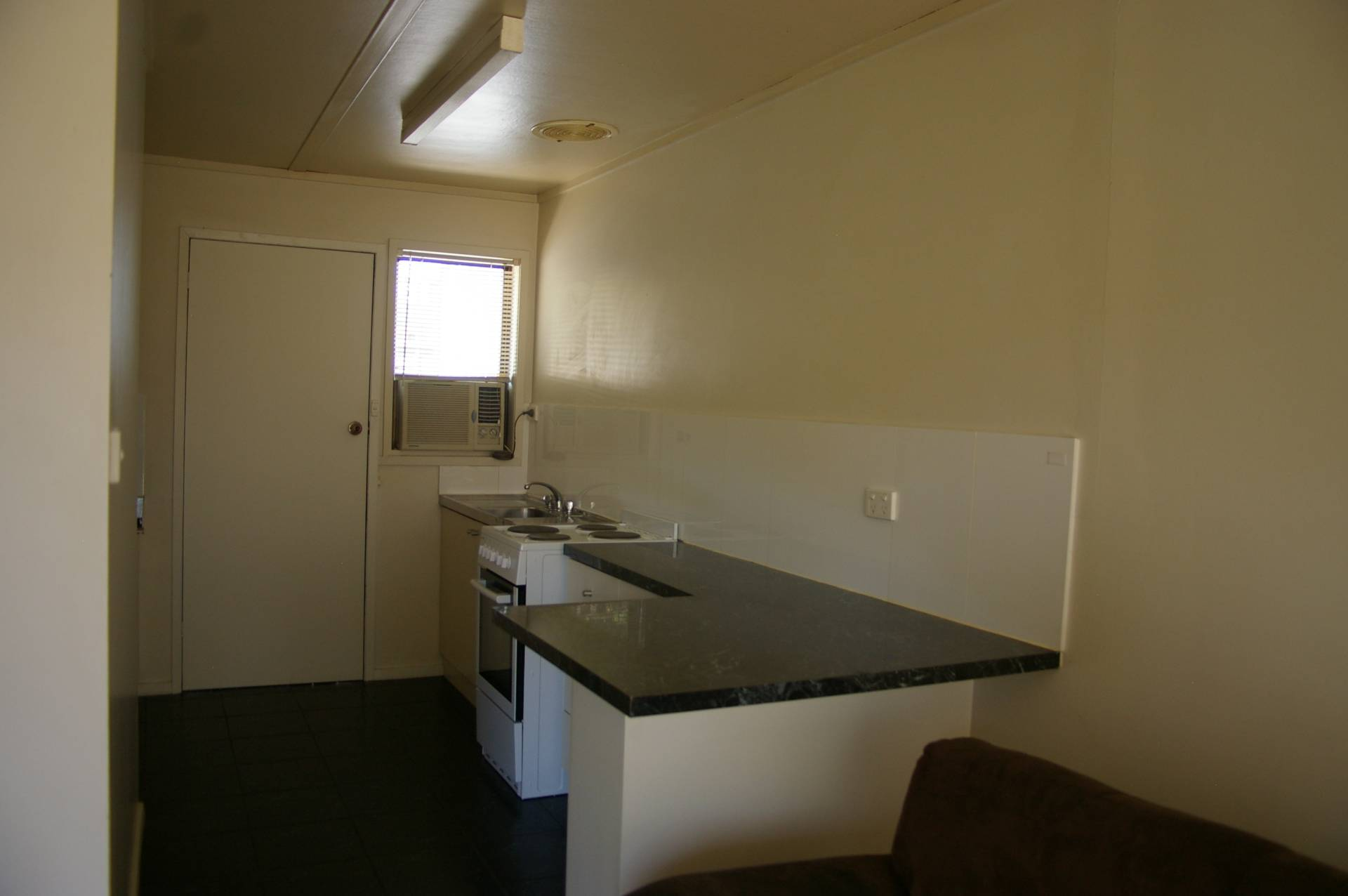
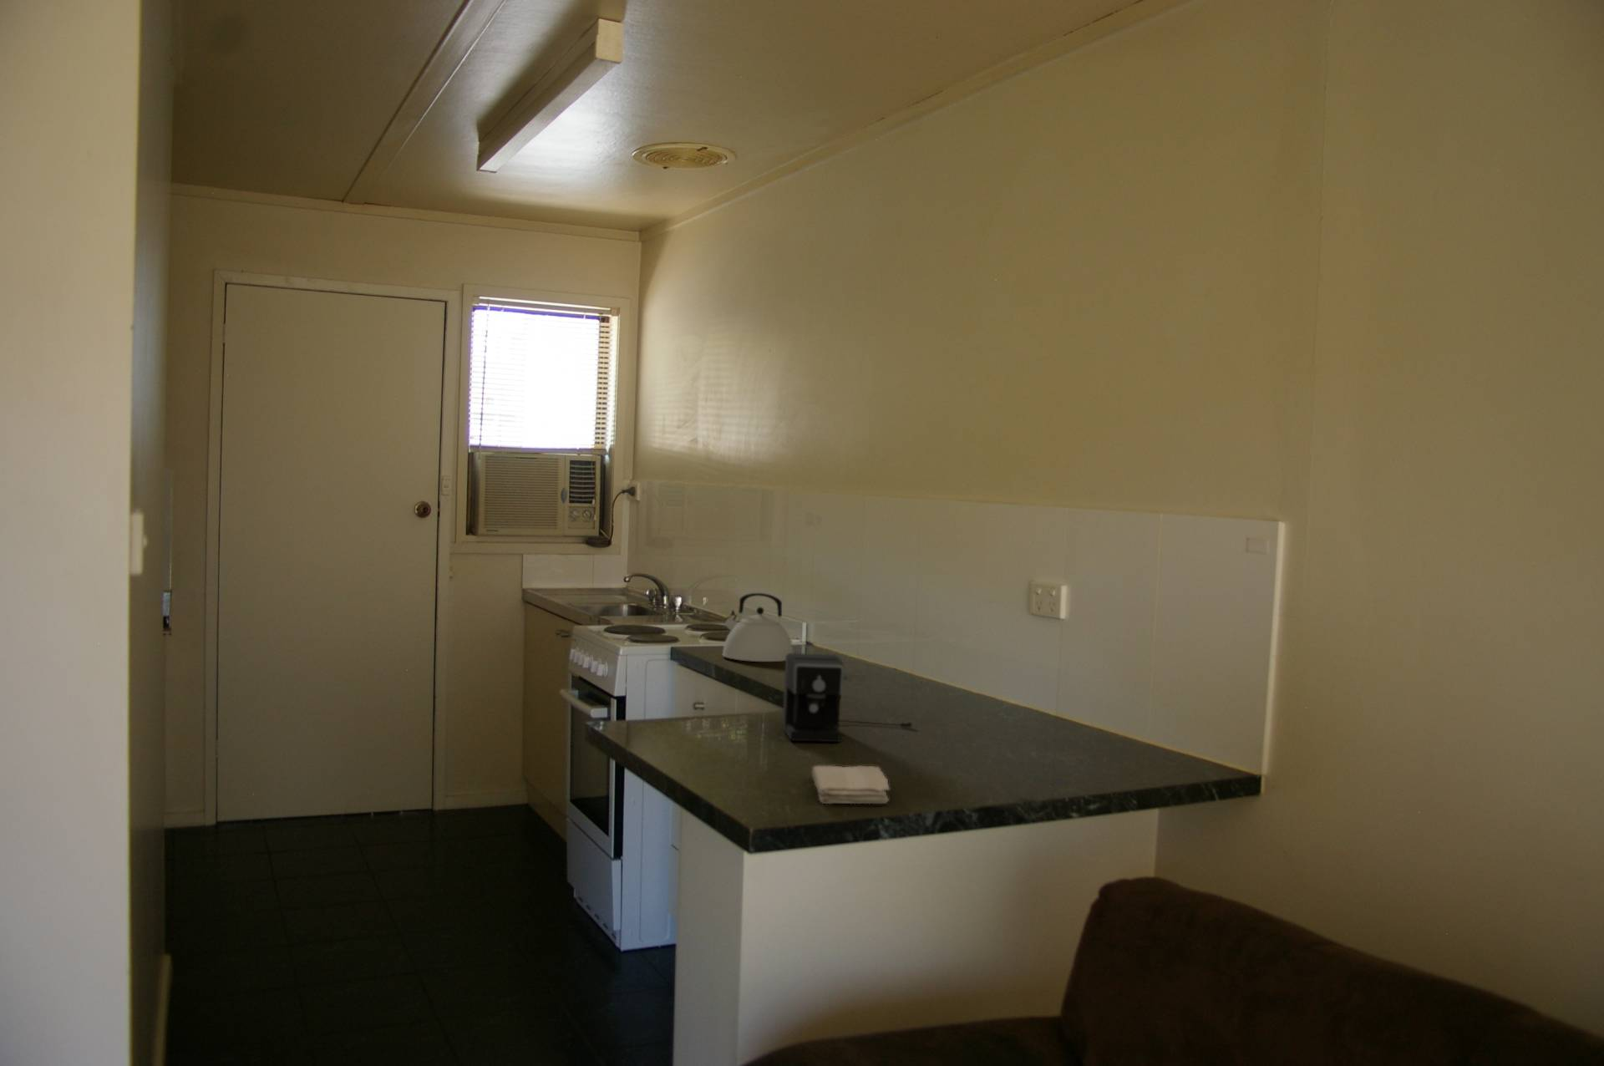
+ kettle [722,592,795,663]
+ coffee maker [782,652,913,742]
+ washcloth [810,765,890,804]
